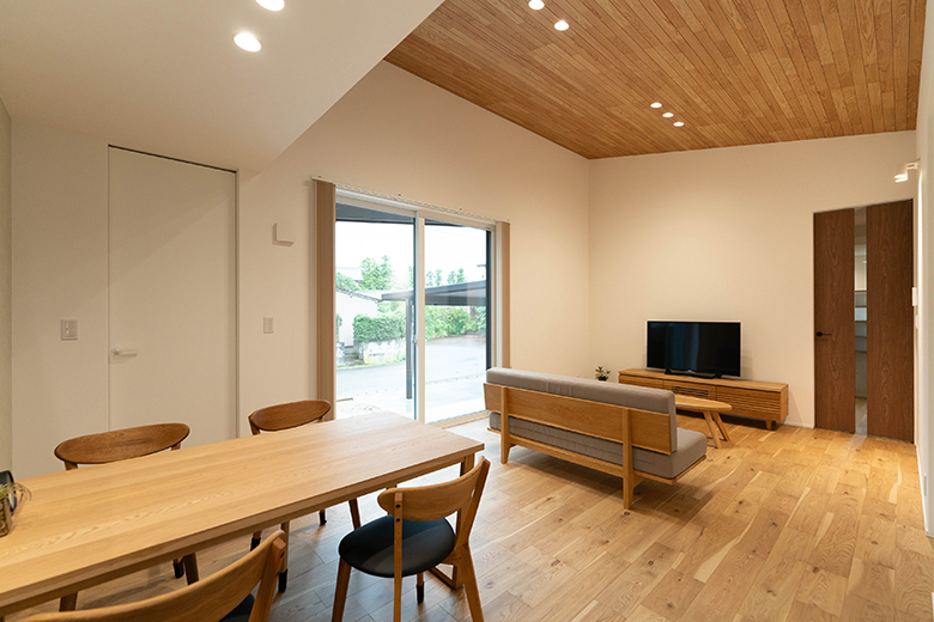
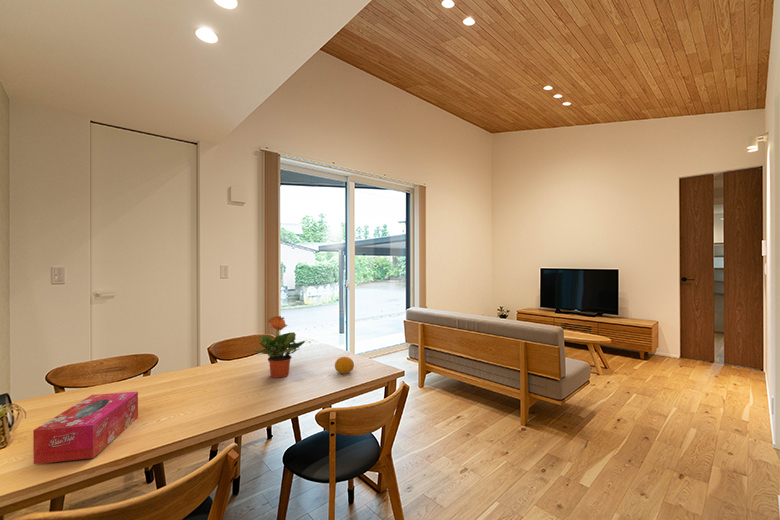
+ fruit [334,356,355,375]
+ potted plant [254,315,306,379]
+ tissue box [32,390,139,465]
